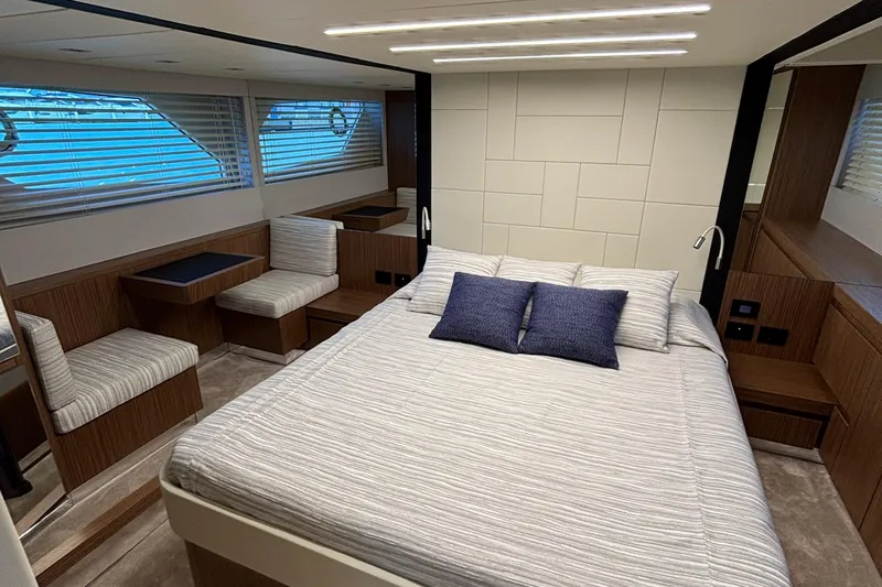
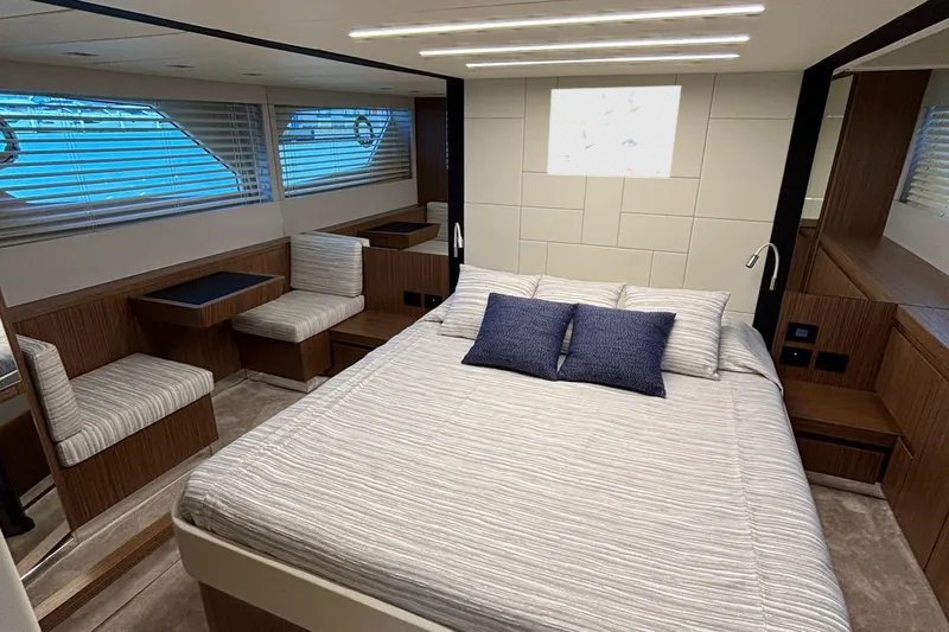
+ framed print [546,84,682,179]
